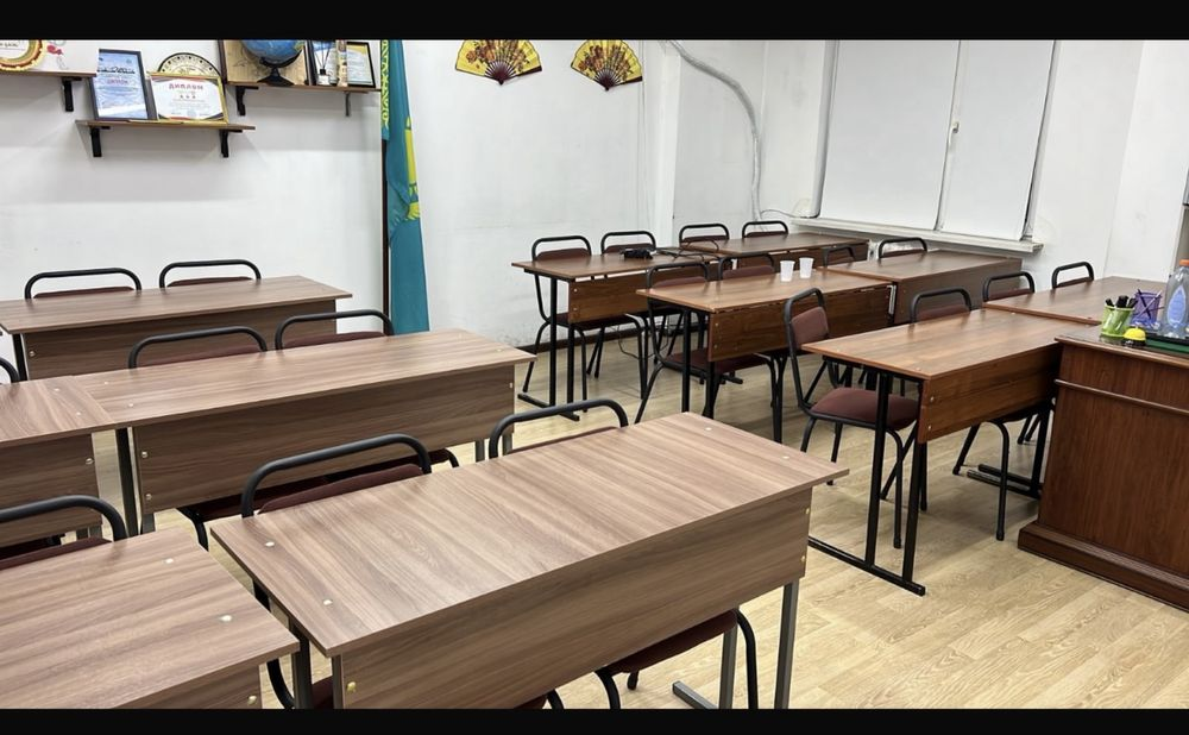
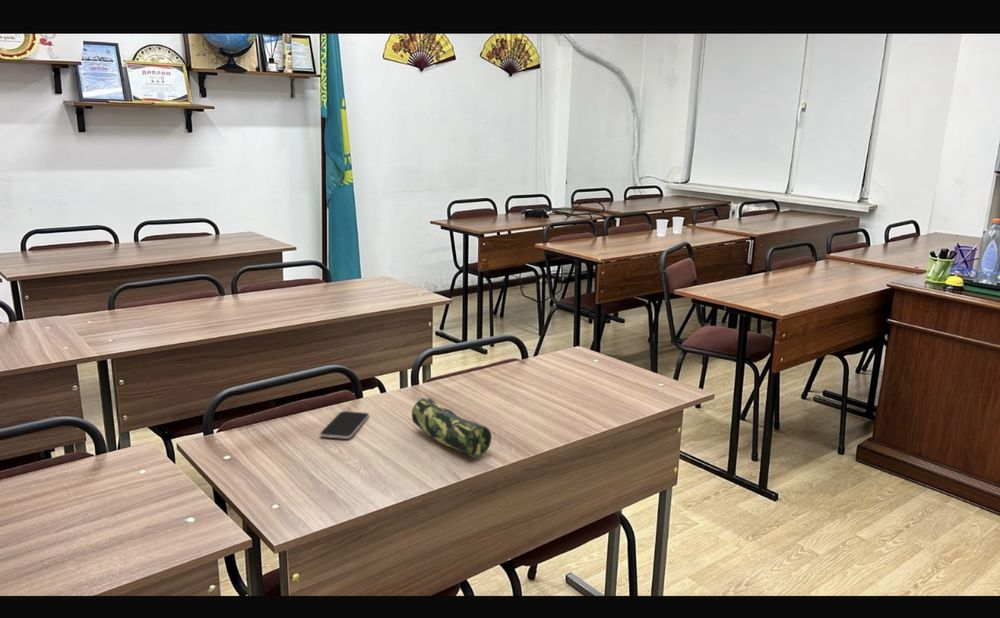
+ pencil case [411,396,492,458]
+ smartphone [319,410,370,440]
